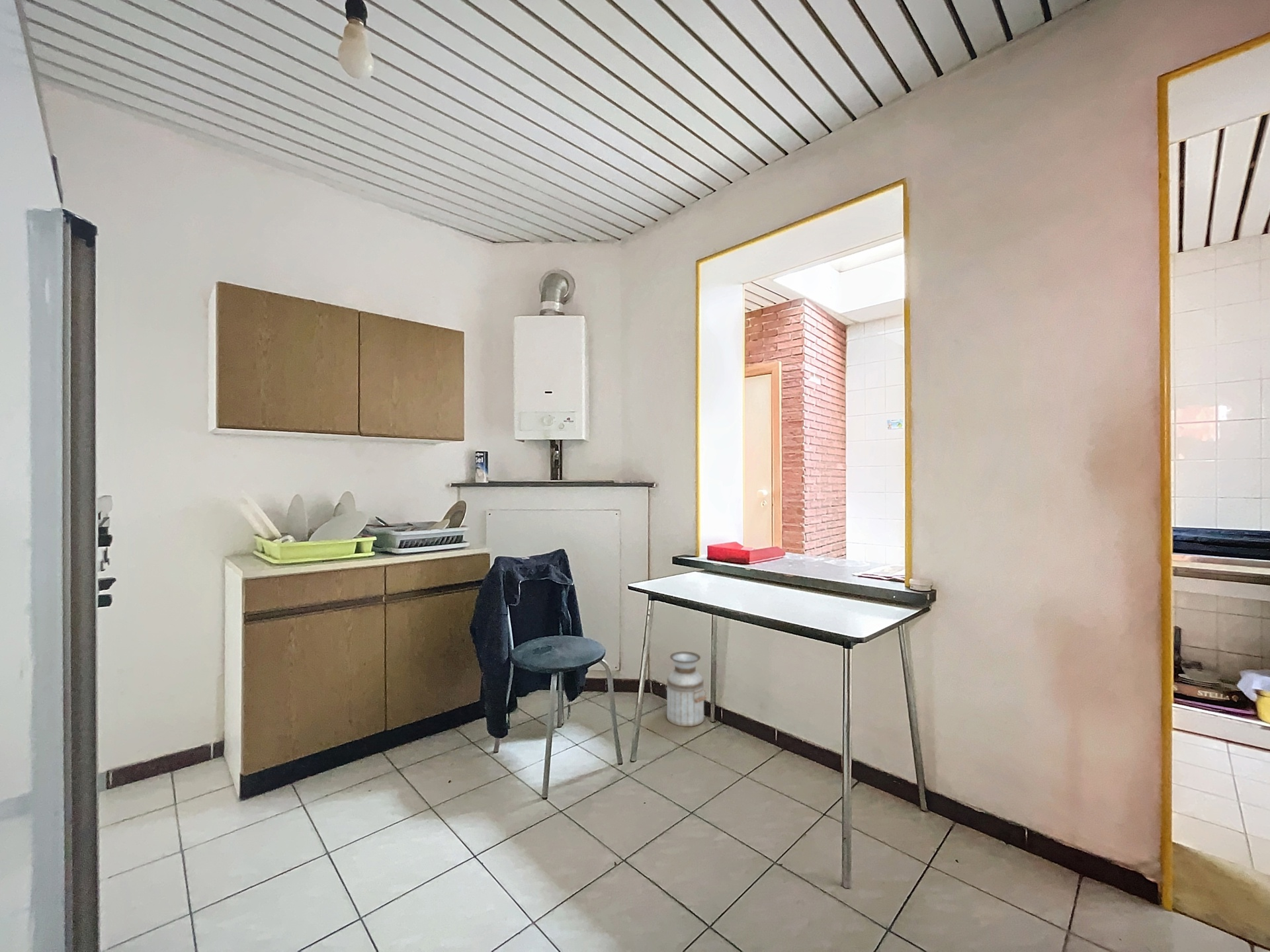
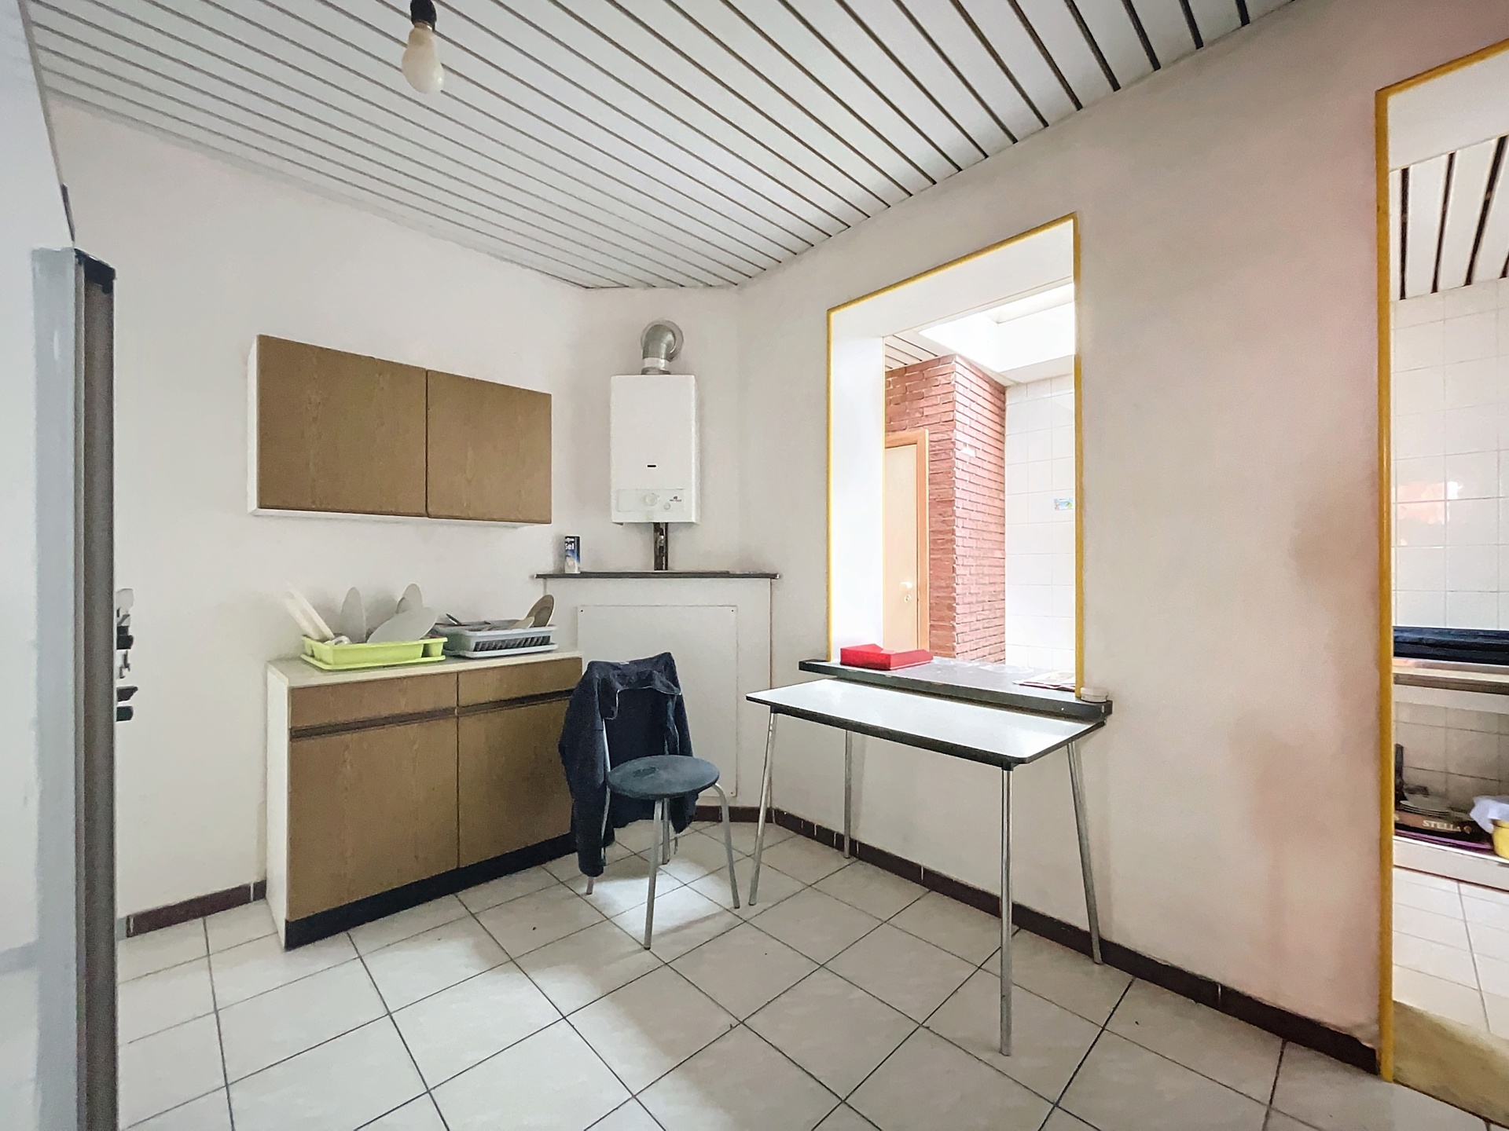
- planter [665,651,707,727]
